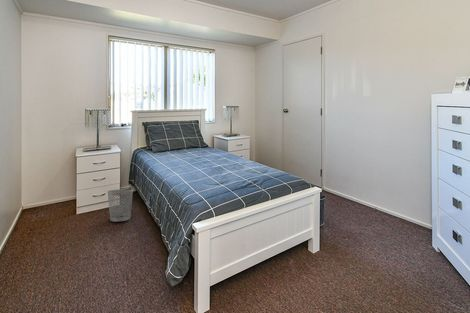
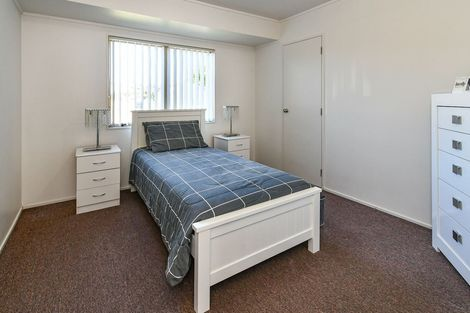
- wastebasket [107,188,134,222]
